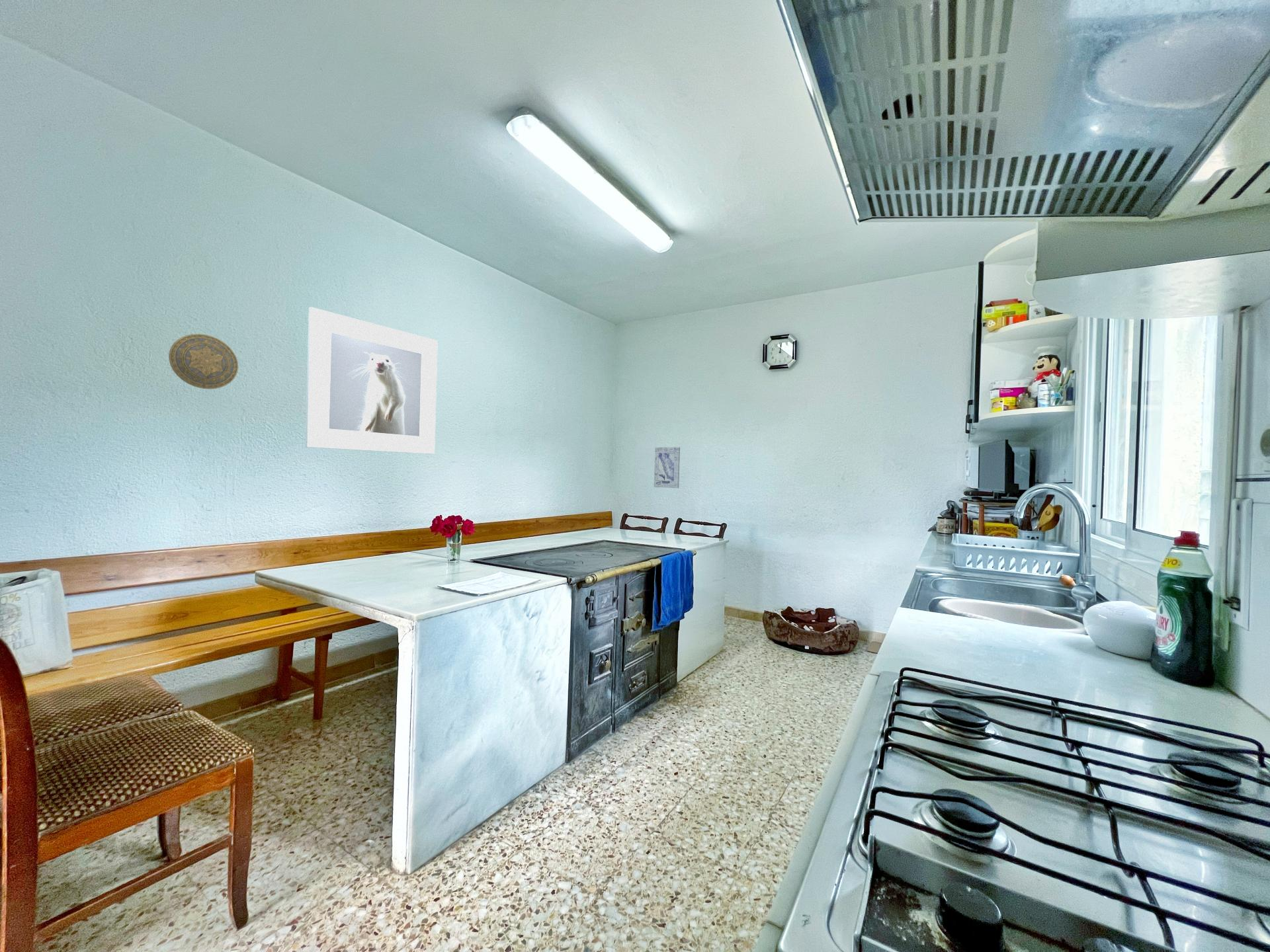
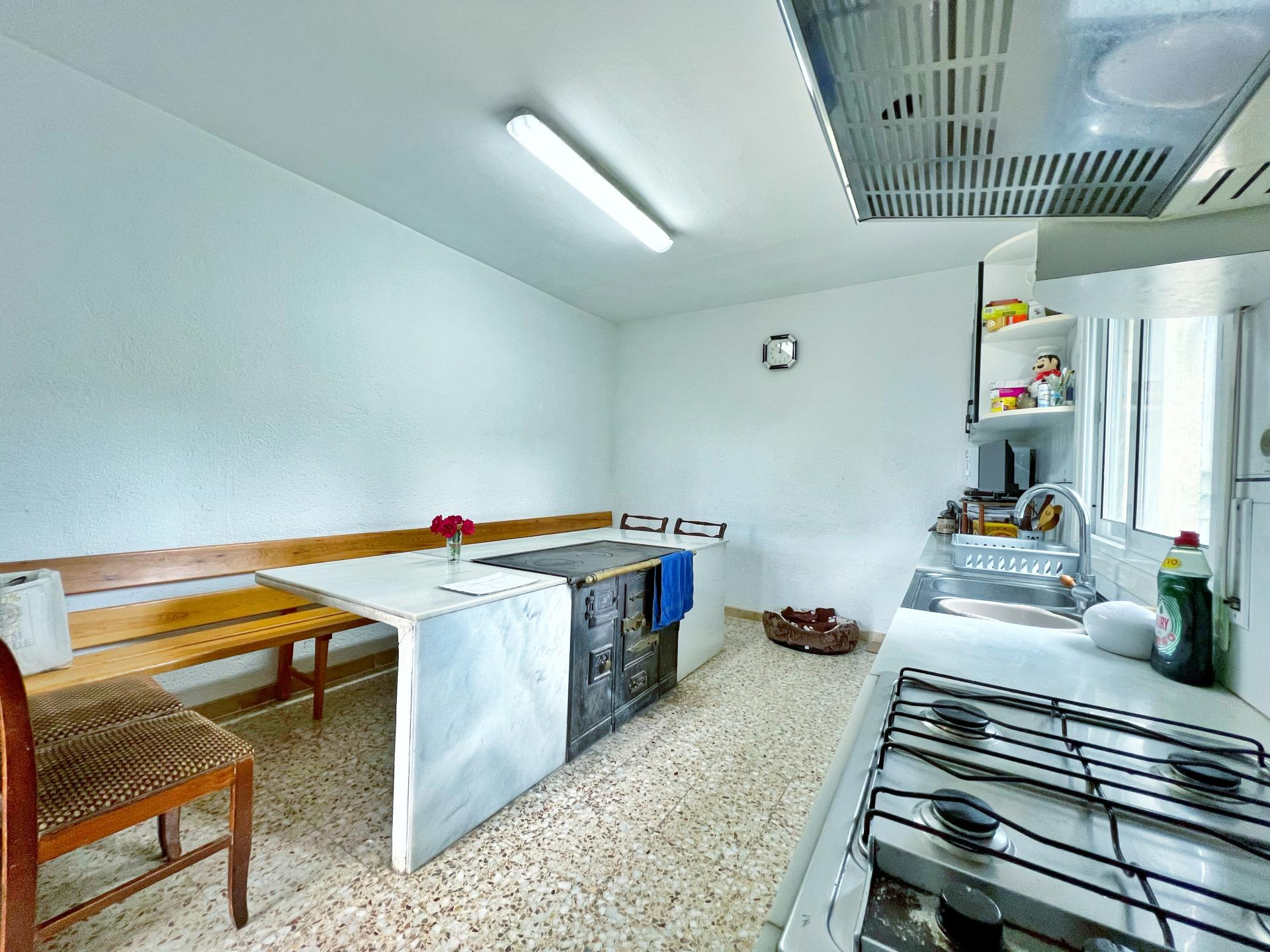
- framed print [305,306,439,455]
- decorative plate [168,333,239,389]
- wall art [654,446,681,489]
